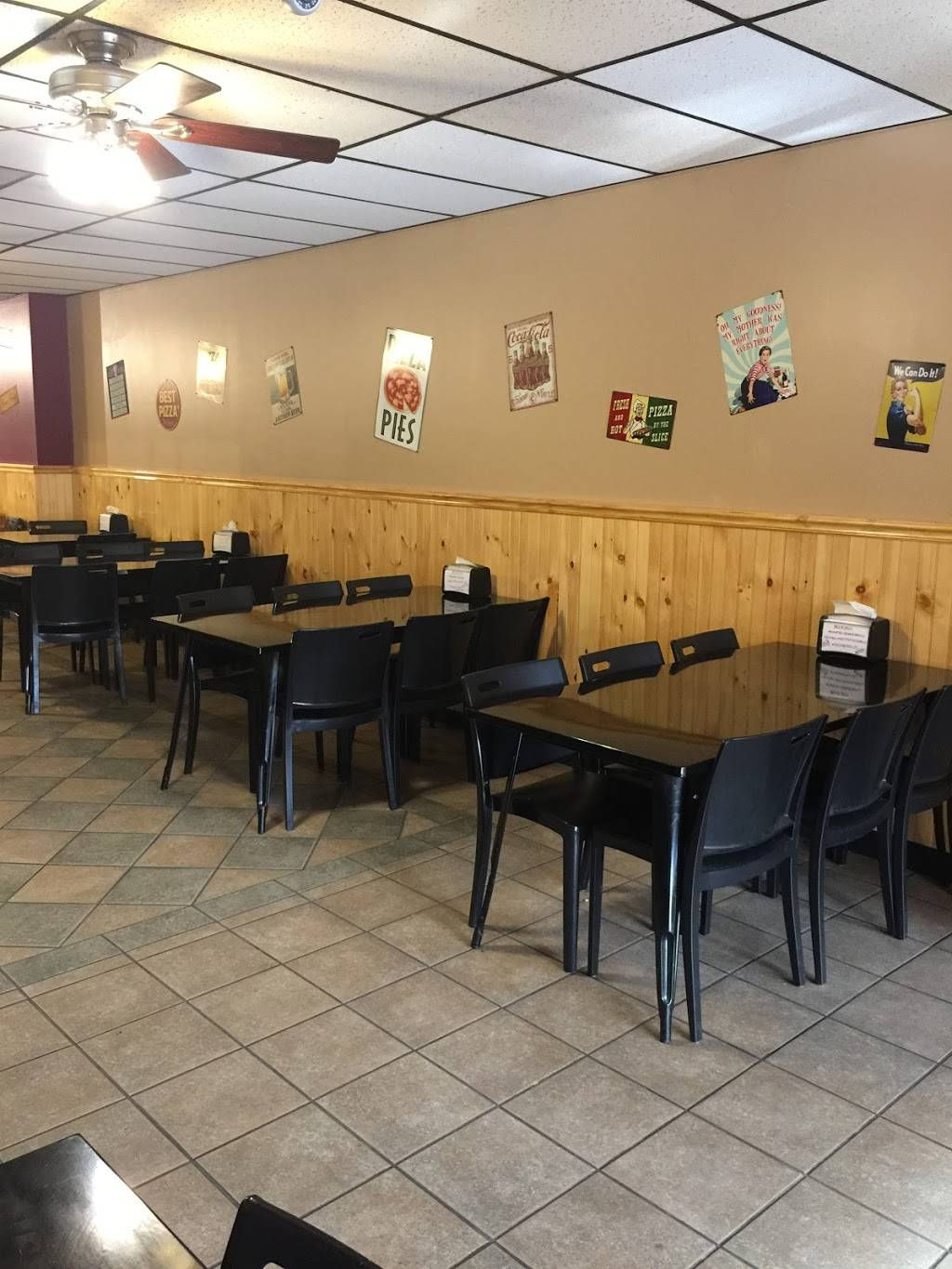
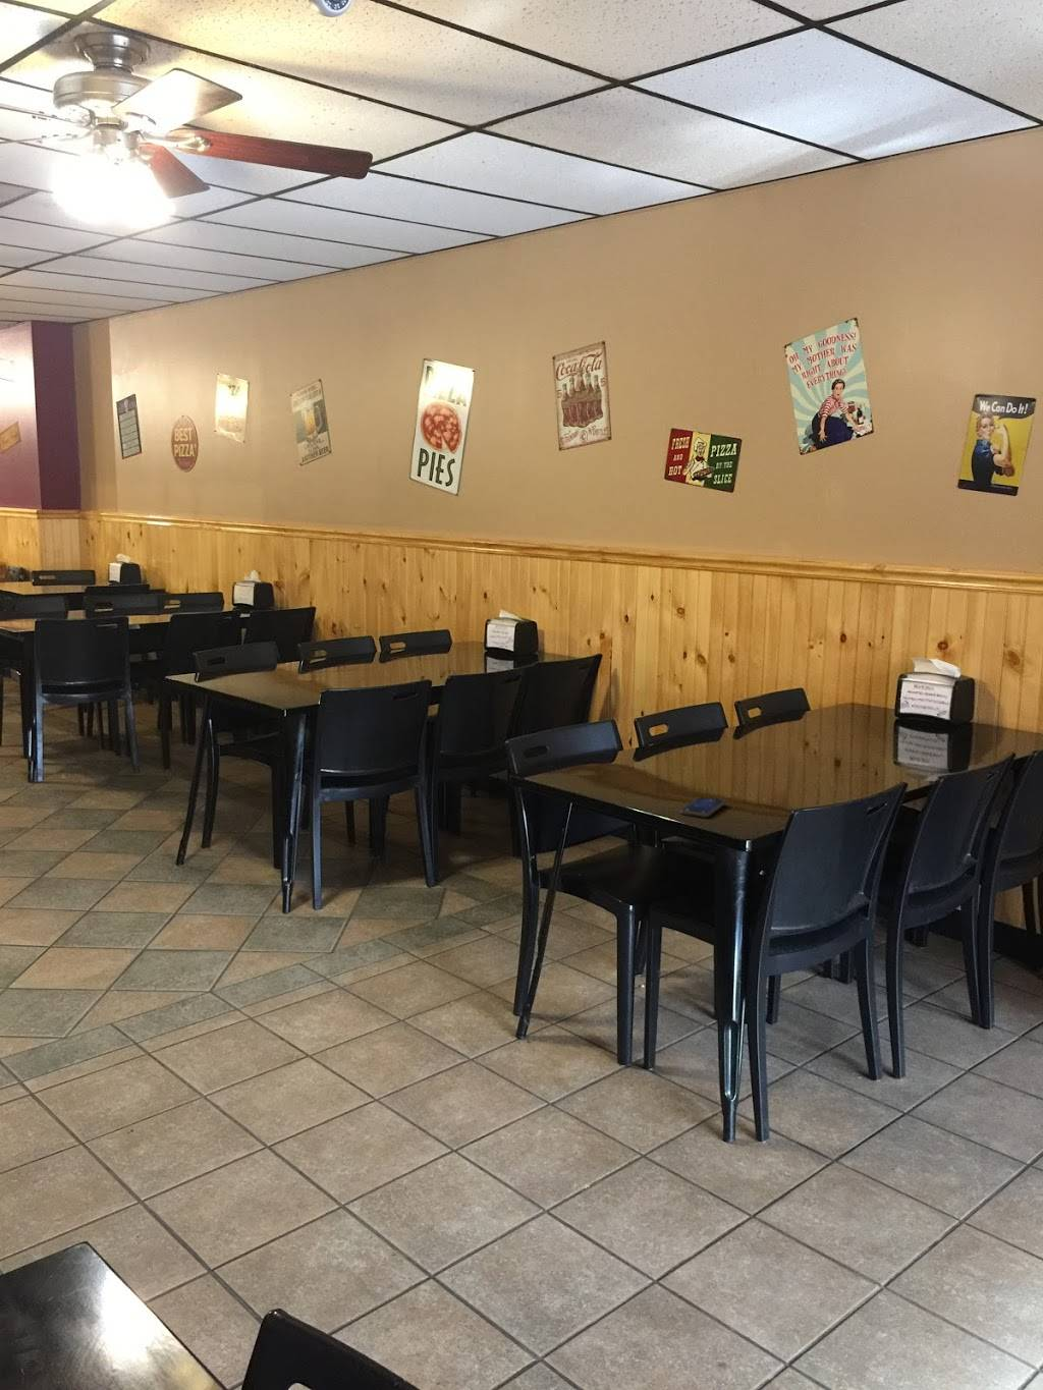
+ smartphone [678,796,727,818]
